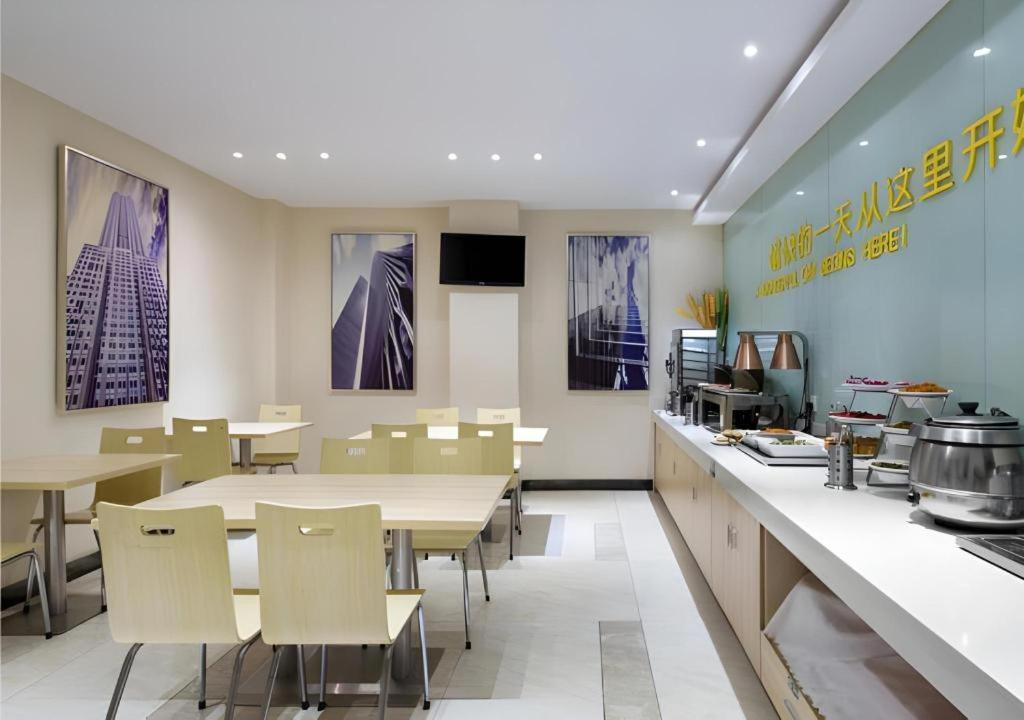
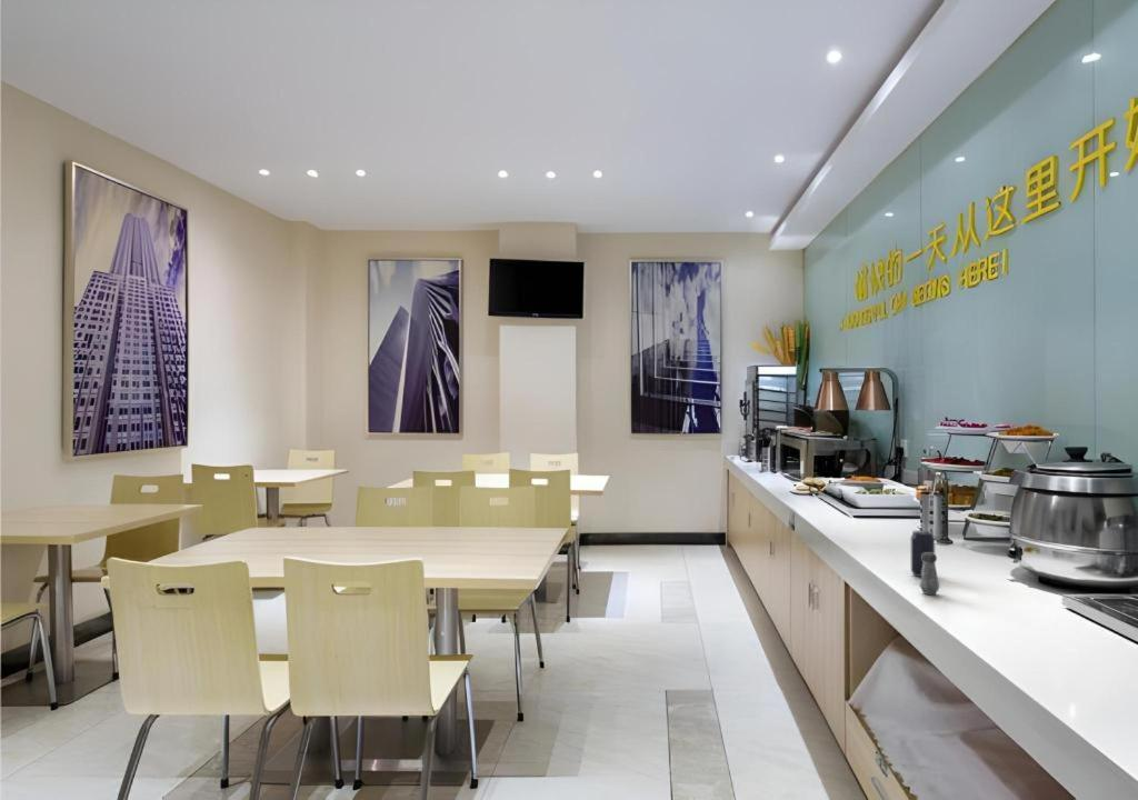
+ salt shaker [919,553,940,596]
+ beverage can [910,530,936,578]
